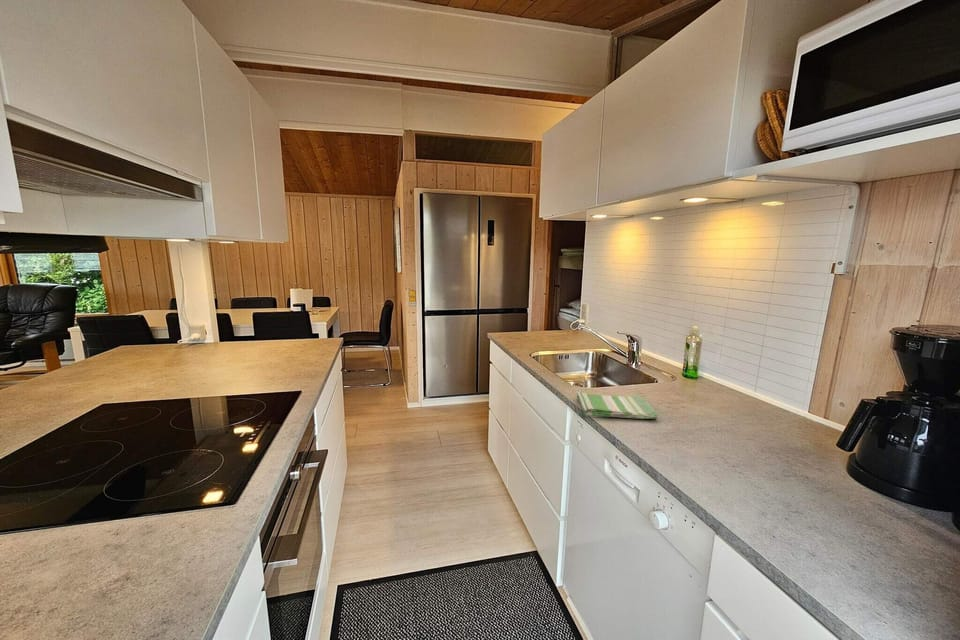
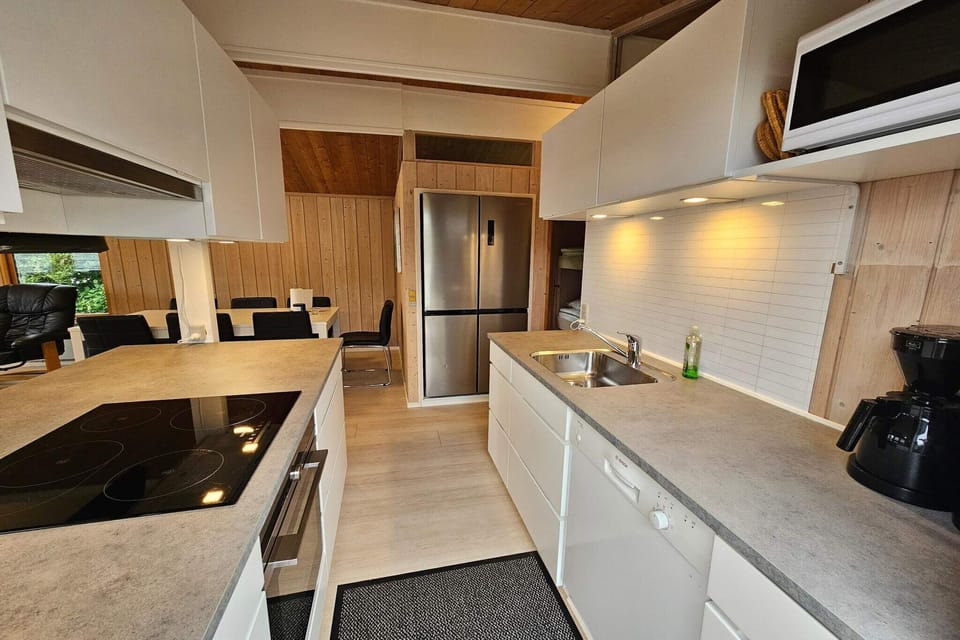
- dish towel [576,391,660,420]
